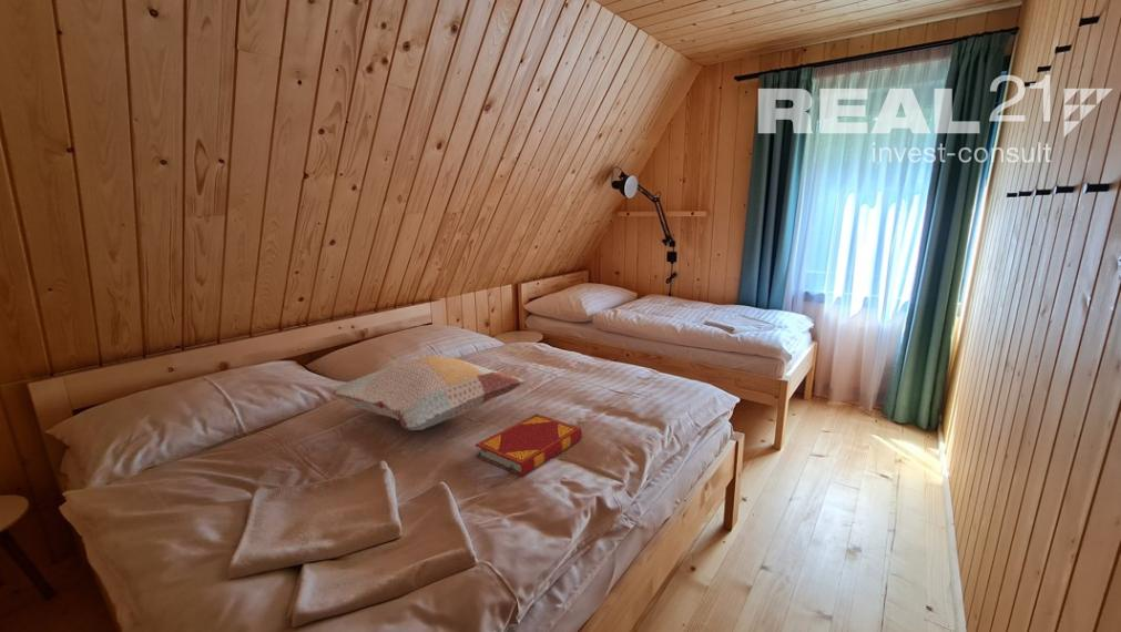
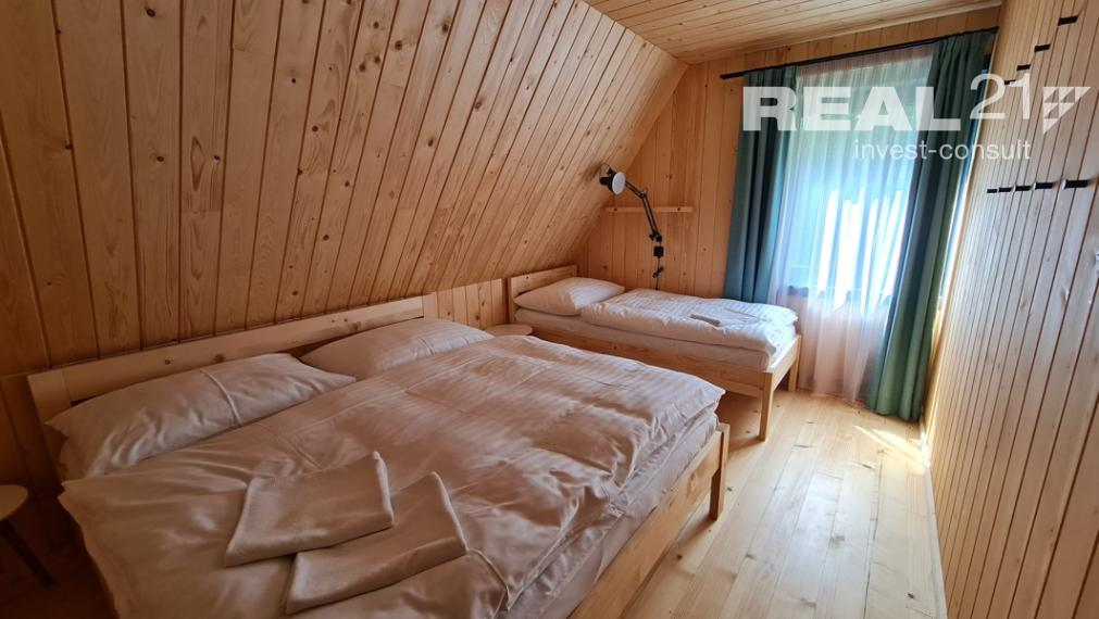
- decorative pillow [332,355,527,431]
- hardback book [475,414,583,478]
